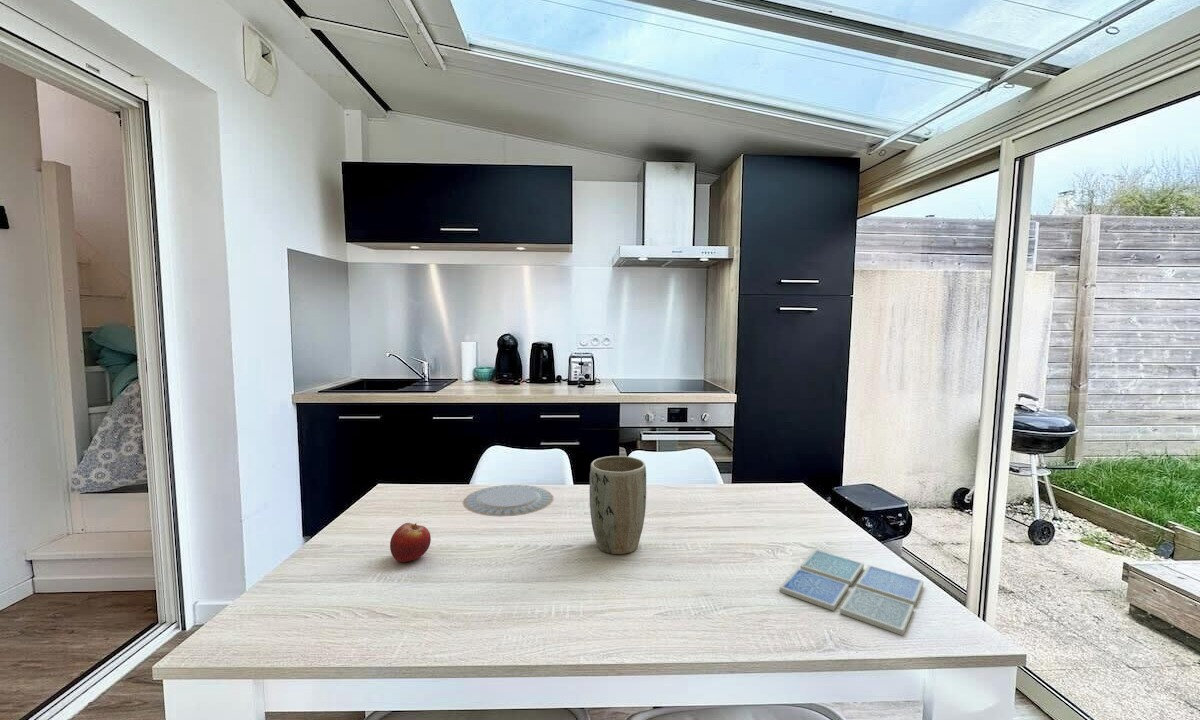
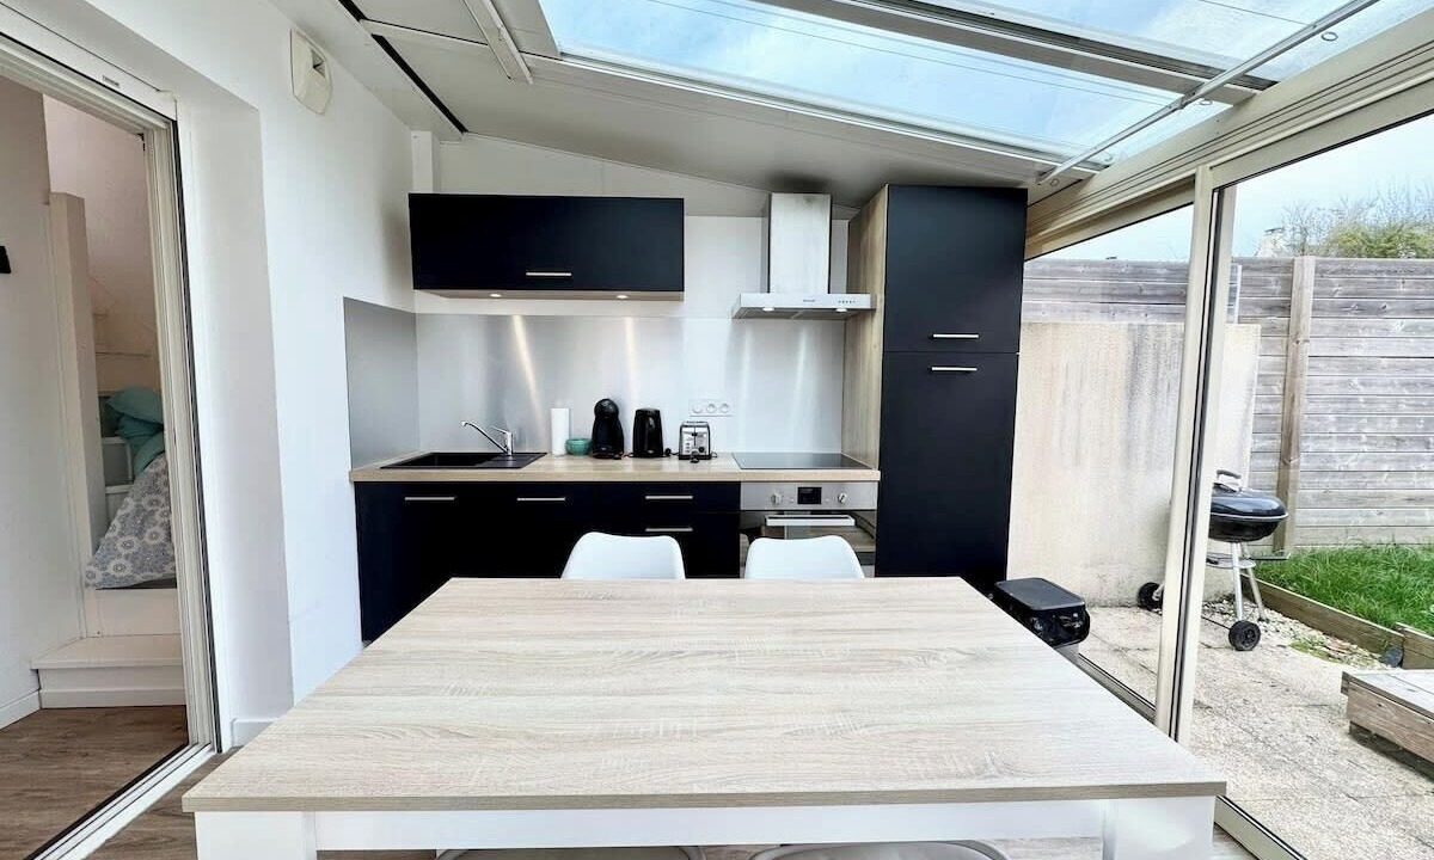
- drink coaster [779,549,924,637]
- fruit [389,522,432,563]
- plant pot [589,455,647,555]
- chinaware [462,484,555,518]
